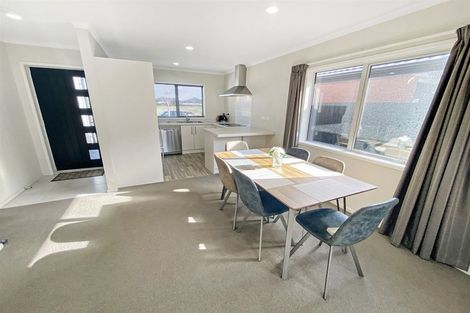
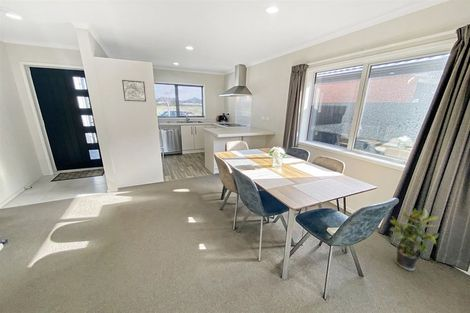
+ potted plant [389,207,441,272]
+ wall art [121,79,147,103]
